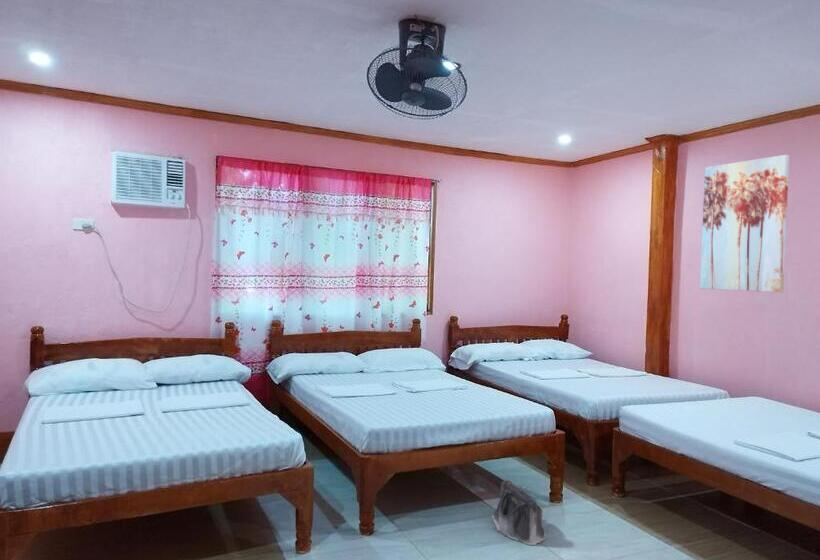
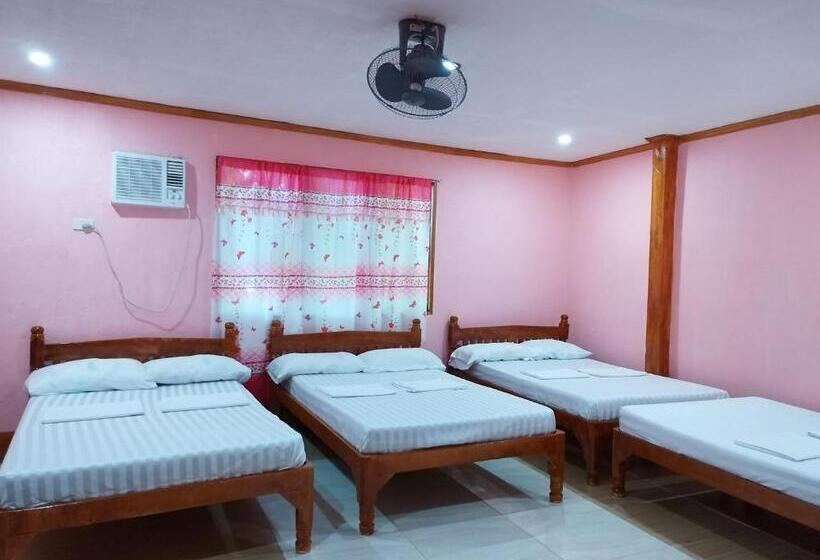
- saddlebag [491,479,547,546]
- wall art [699,154,790,293]
